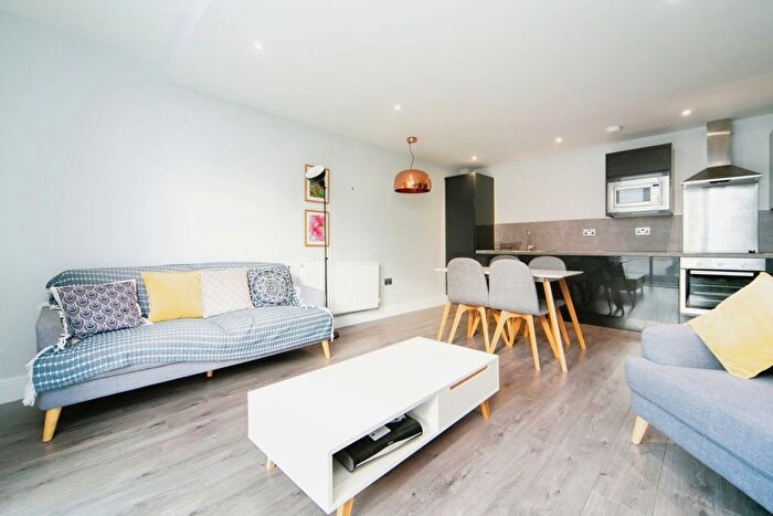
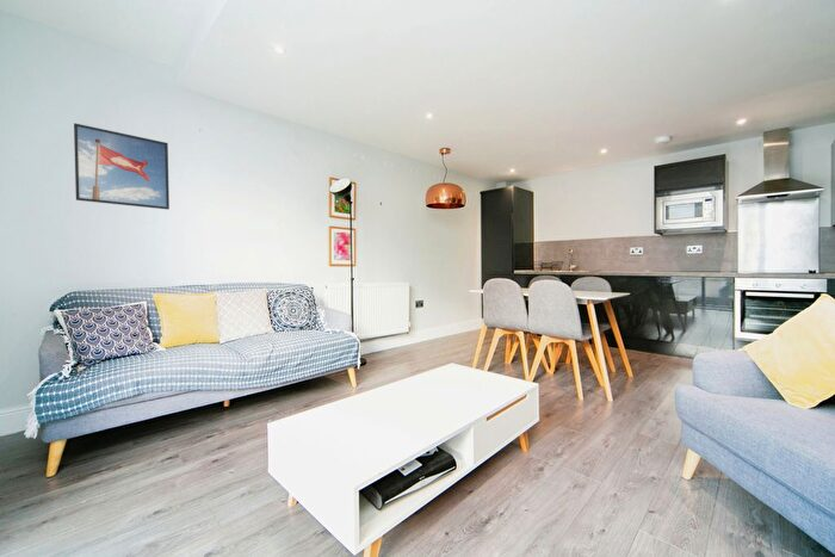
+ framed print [73,122,171,211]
